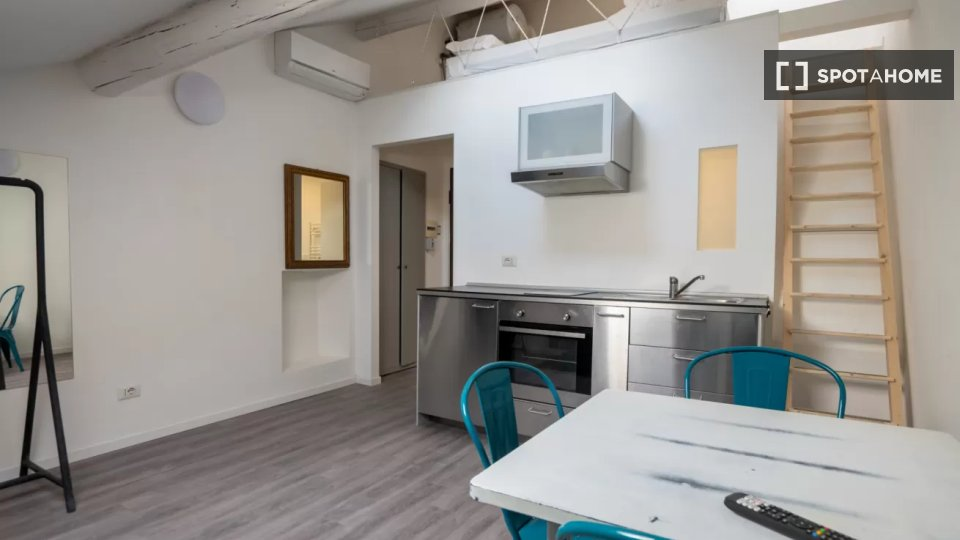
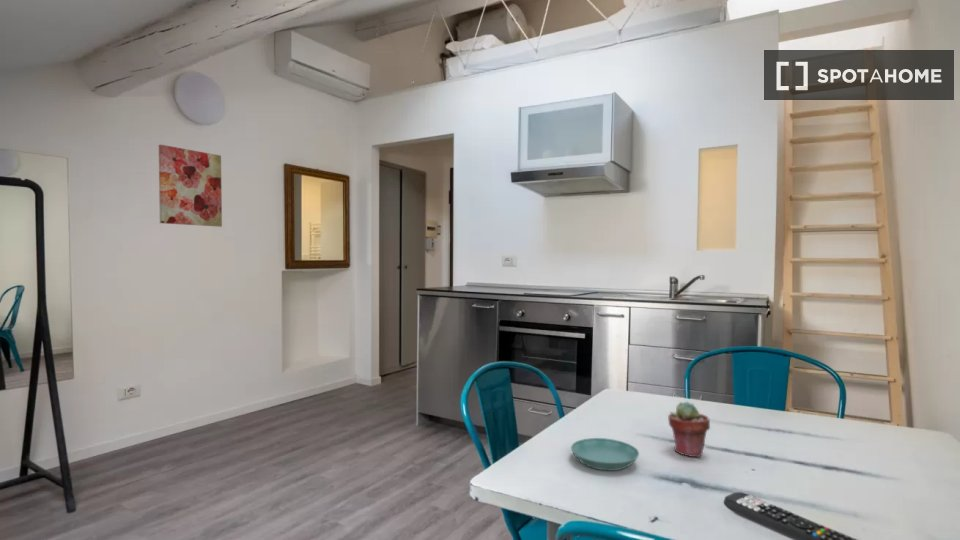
+ saucer [570,437,640,471]
+ wall art [158,144,223,228]
+ potted succulent [667,401,711,459]
